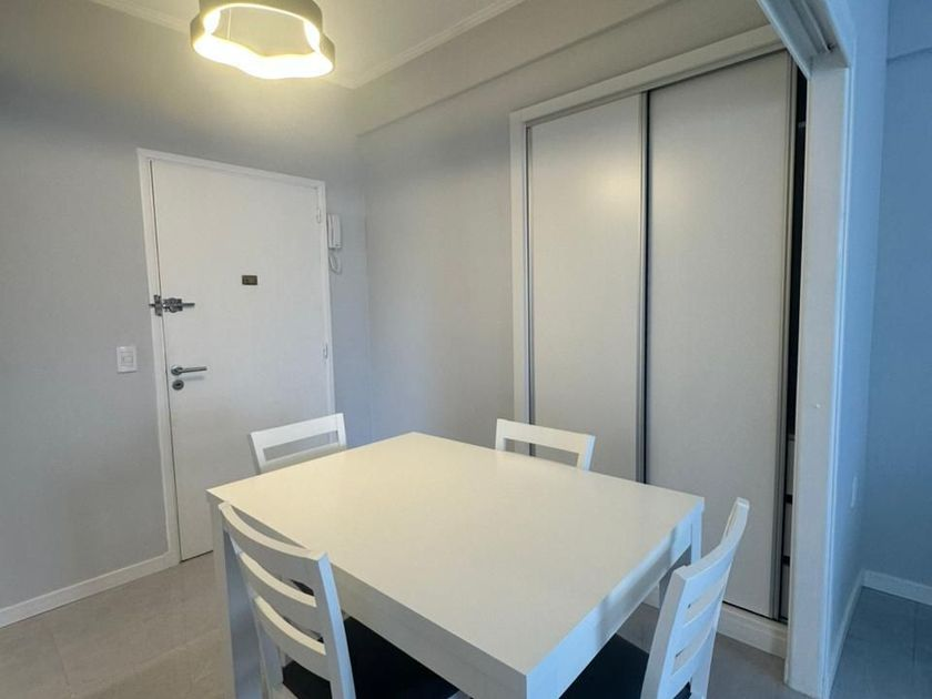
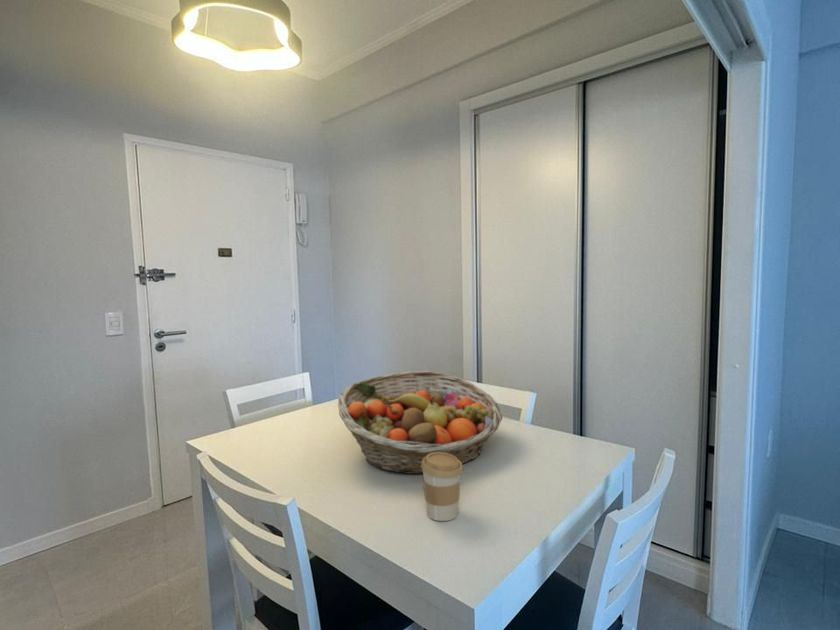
+ coffee cup [421,452,464,522]
+ fruit basket [337,370,503,475]
